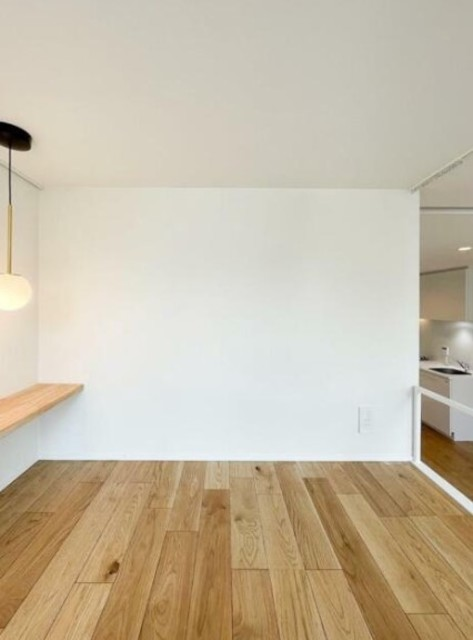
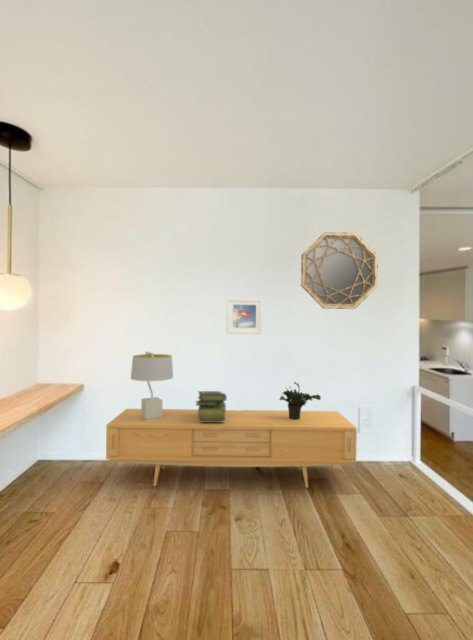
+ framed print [225,297,264,335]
+ potted plant [278,381,322,420]
+ home mirror [300,232,379,310]
+ stack of books [194,390,228,422]
+ table lamp [130,350,174,421]
+ sideboard [105,408,358,489]
